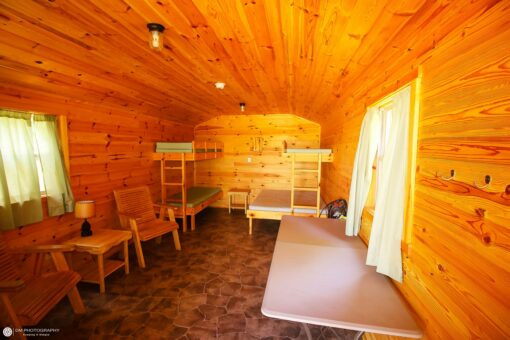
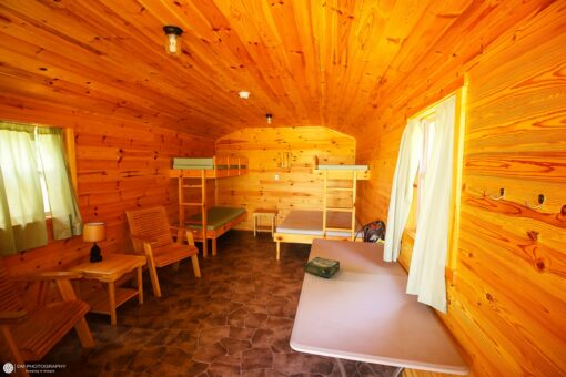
+ board game [304,256,341,279]
